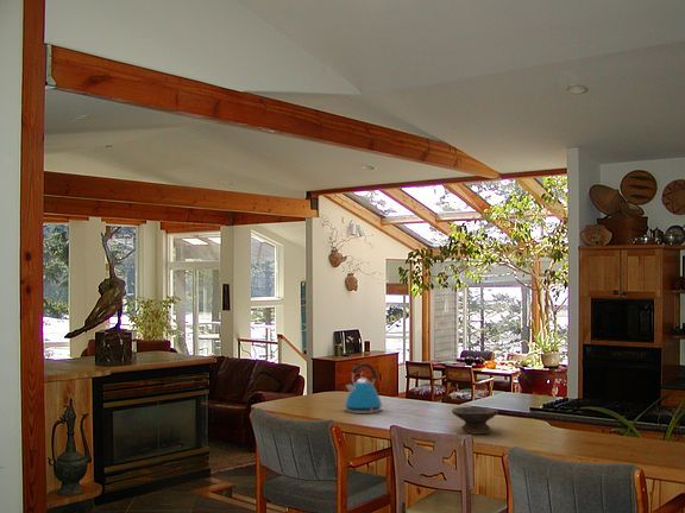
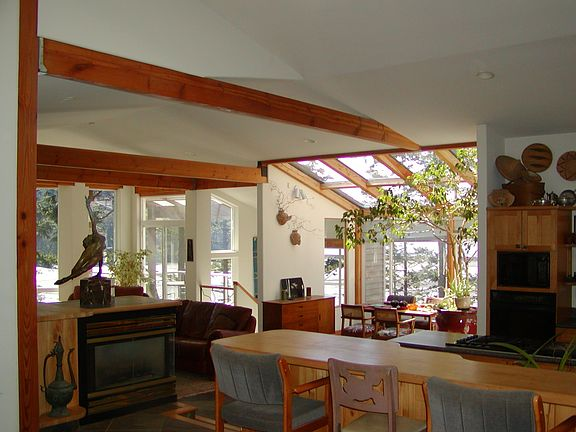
- bowl [451,405,499,436]
- kettle [344,362,384,414]
